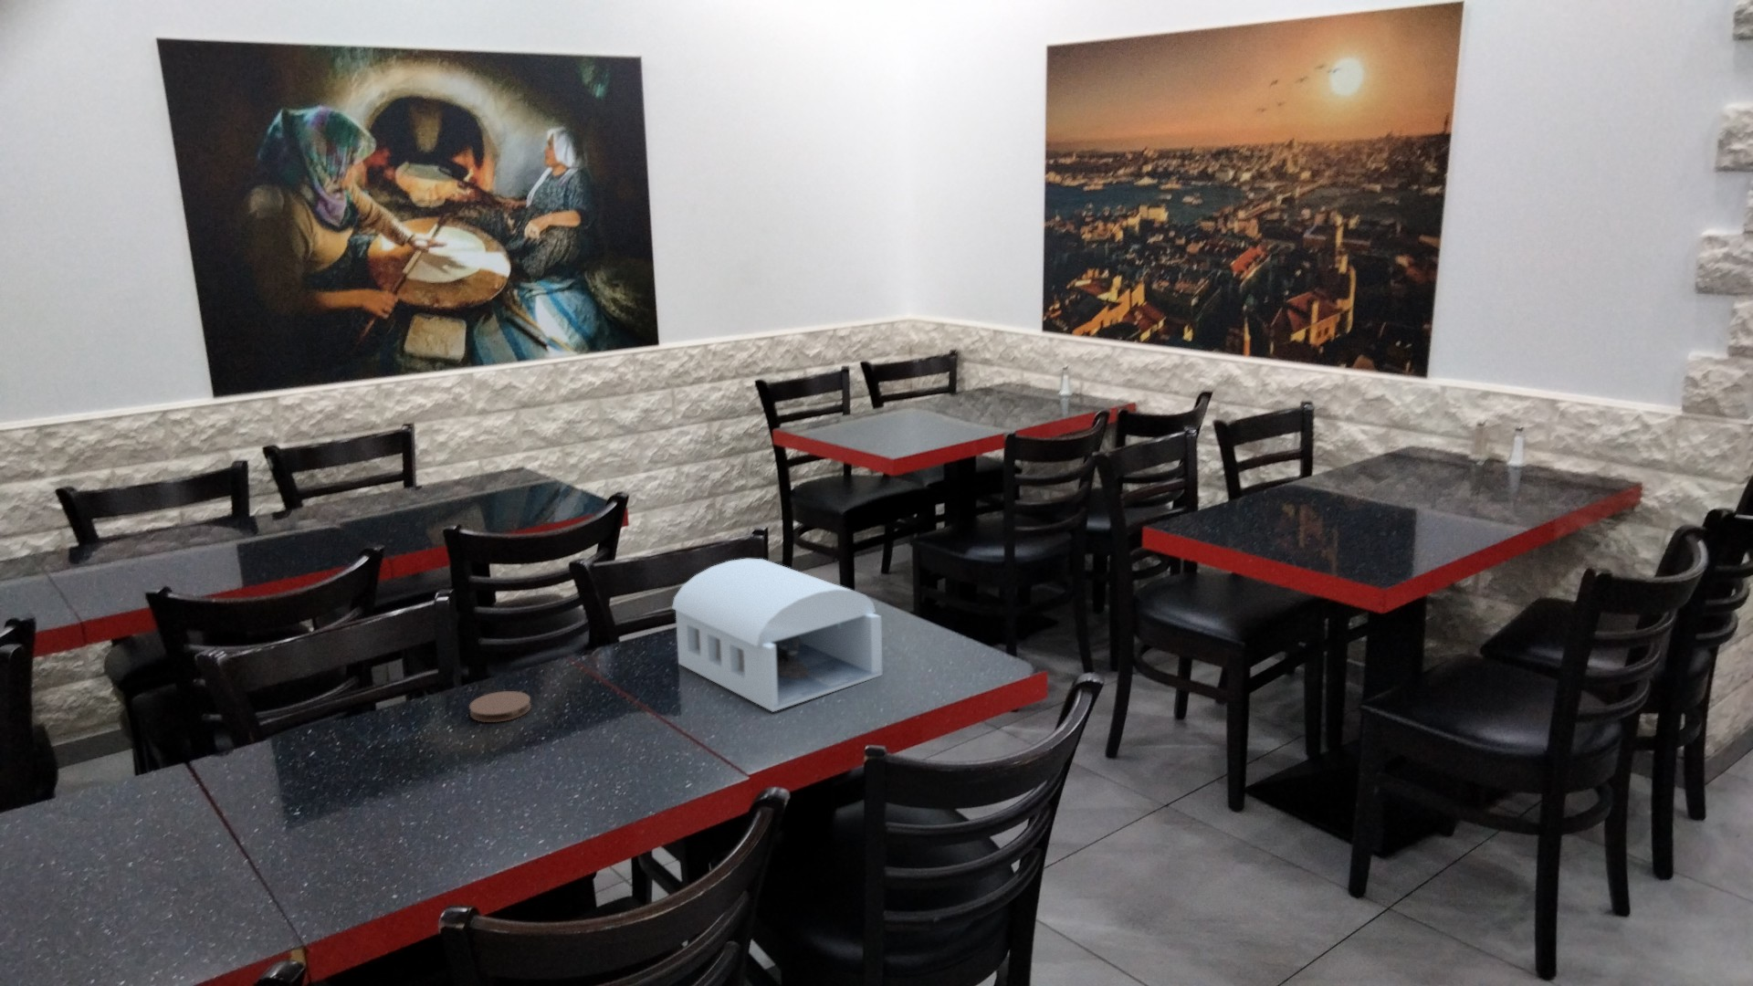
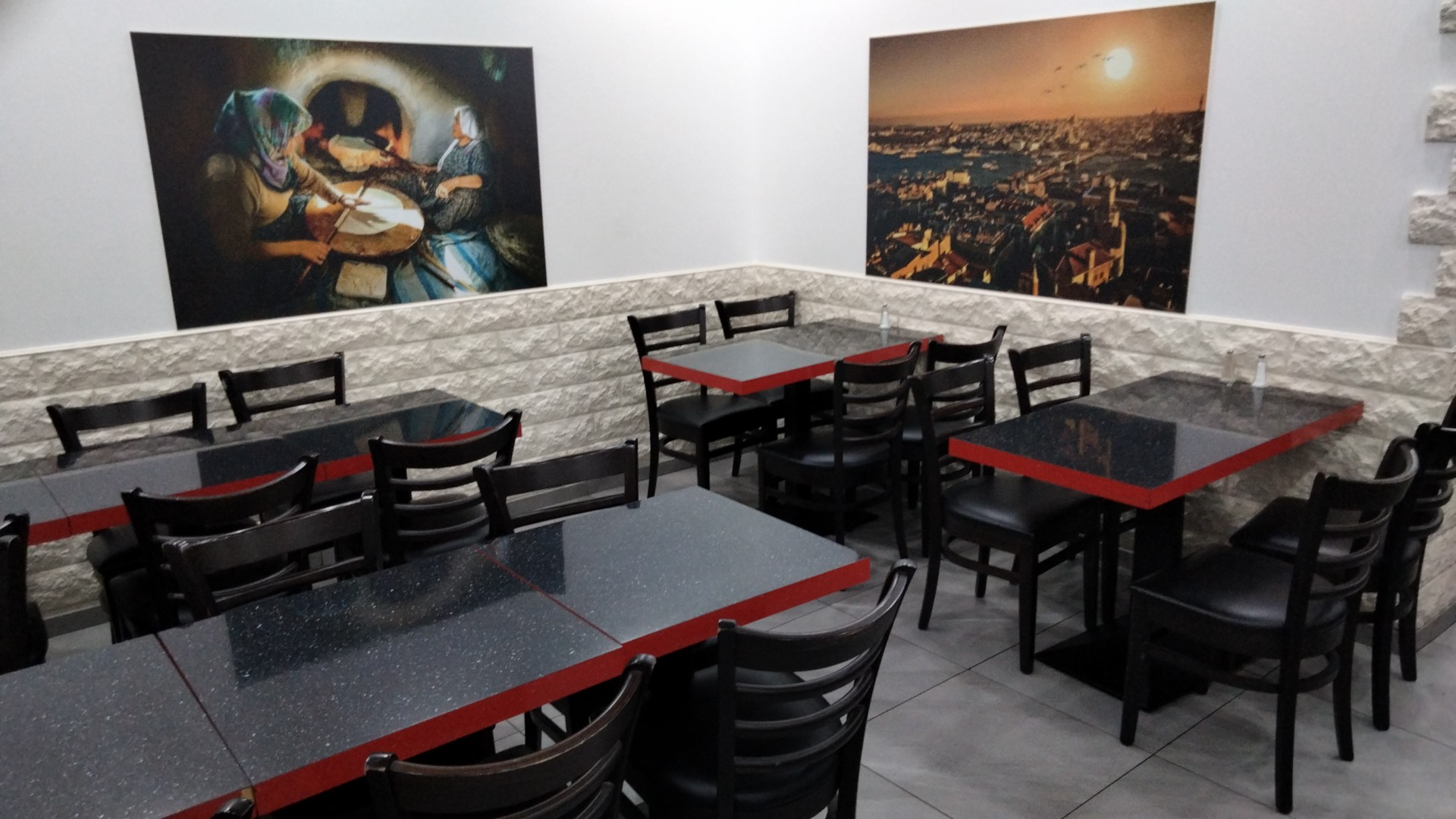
- coaster [468,690,532,724]
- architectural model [671,557,883,713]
